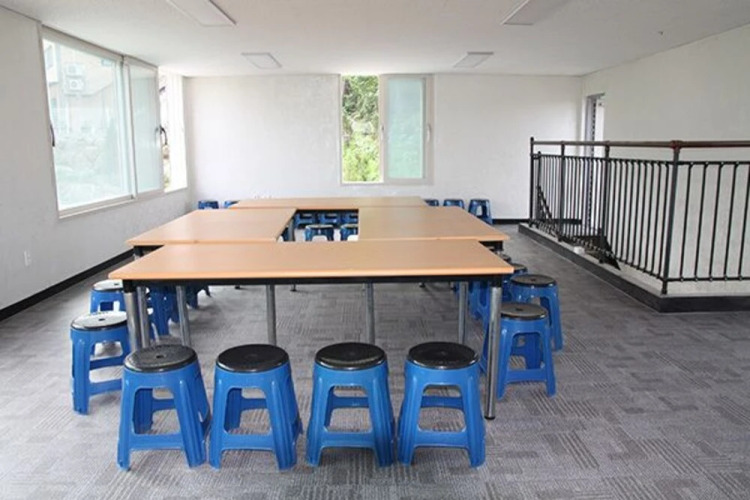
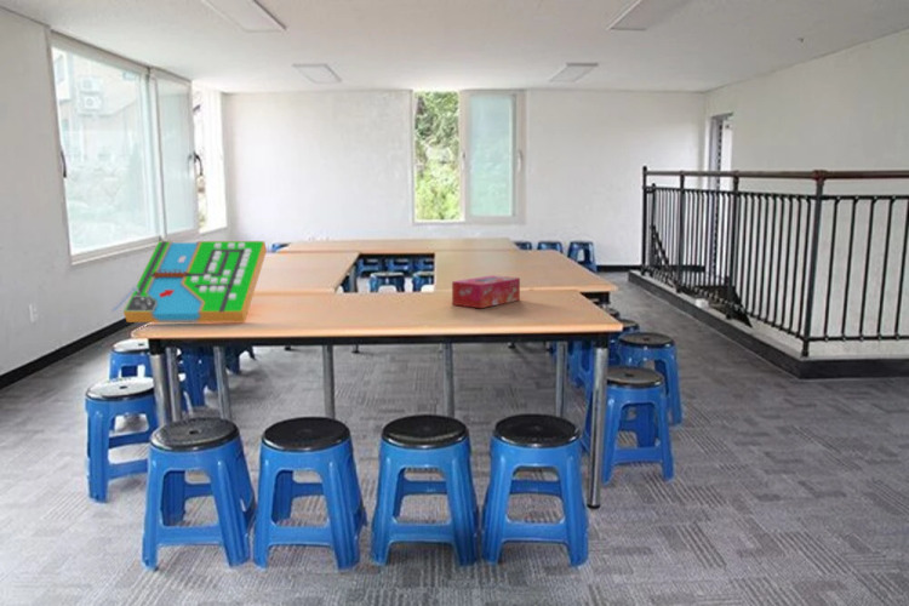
+ diorama [110,240,268,324]
+ tissue box [451,274,521,309]
